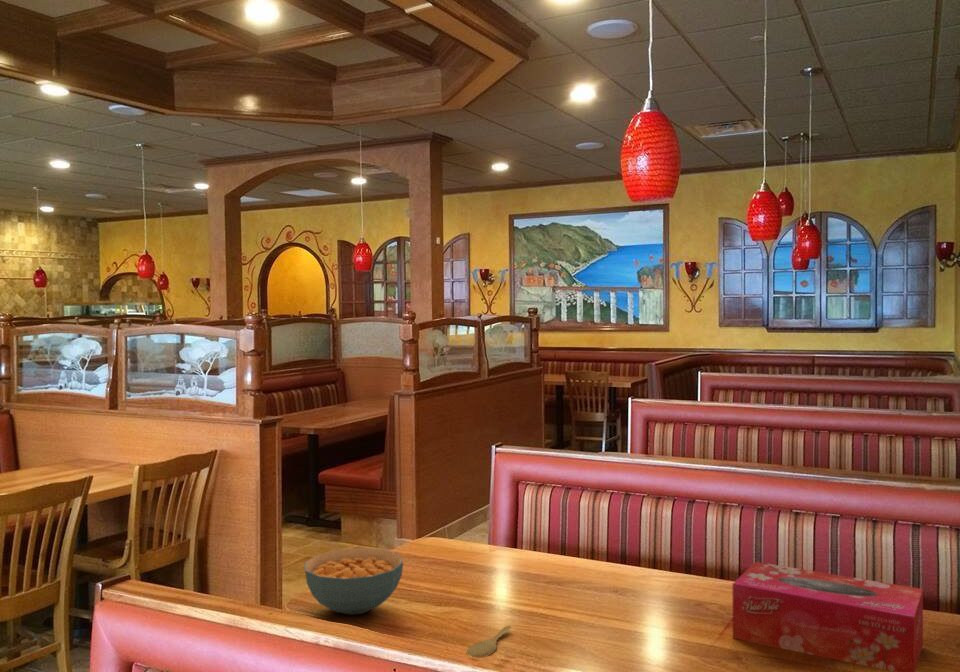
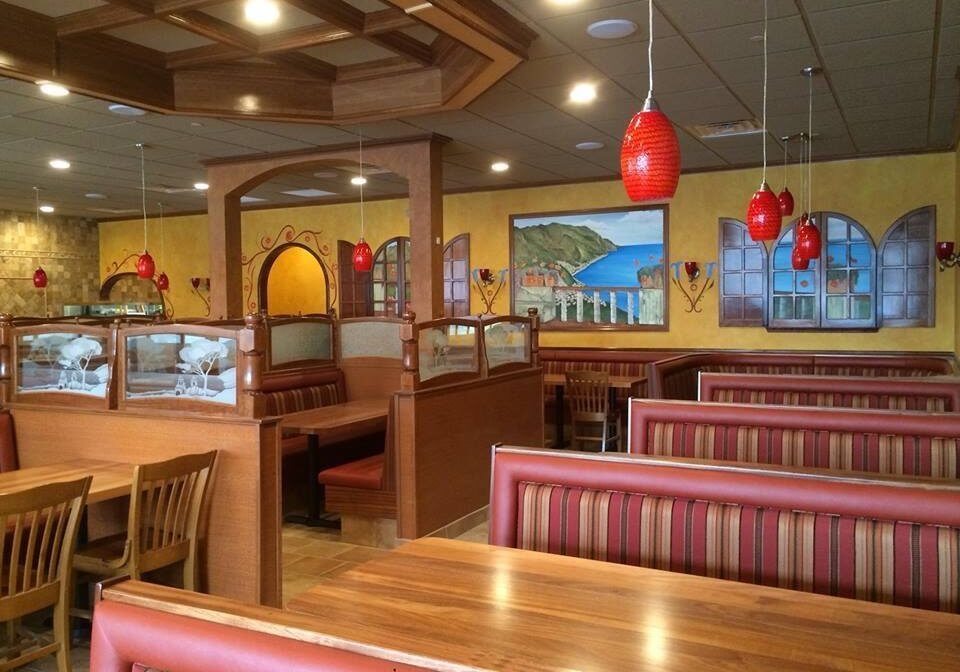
- cereal bowl [303,547,404,615]
- spoon [465,625,512,659]
- tissue box [732,561,924,672]
